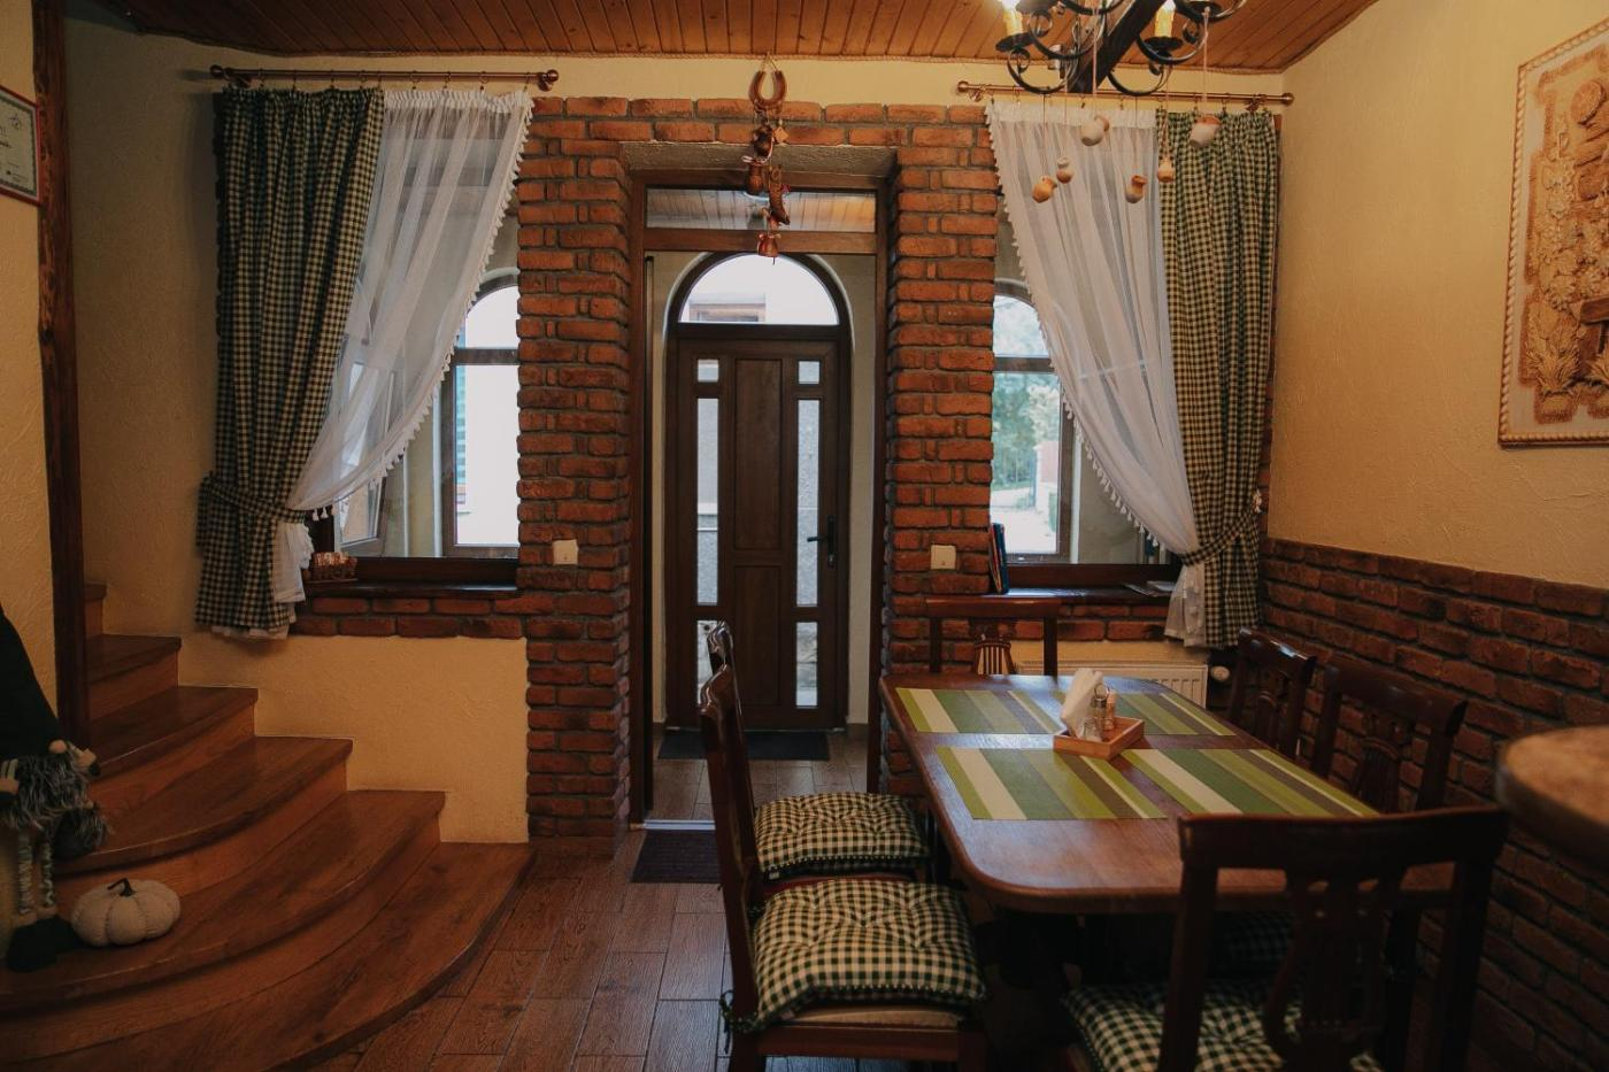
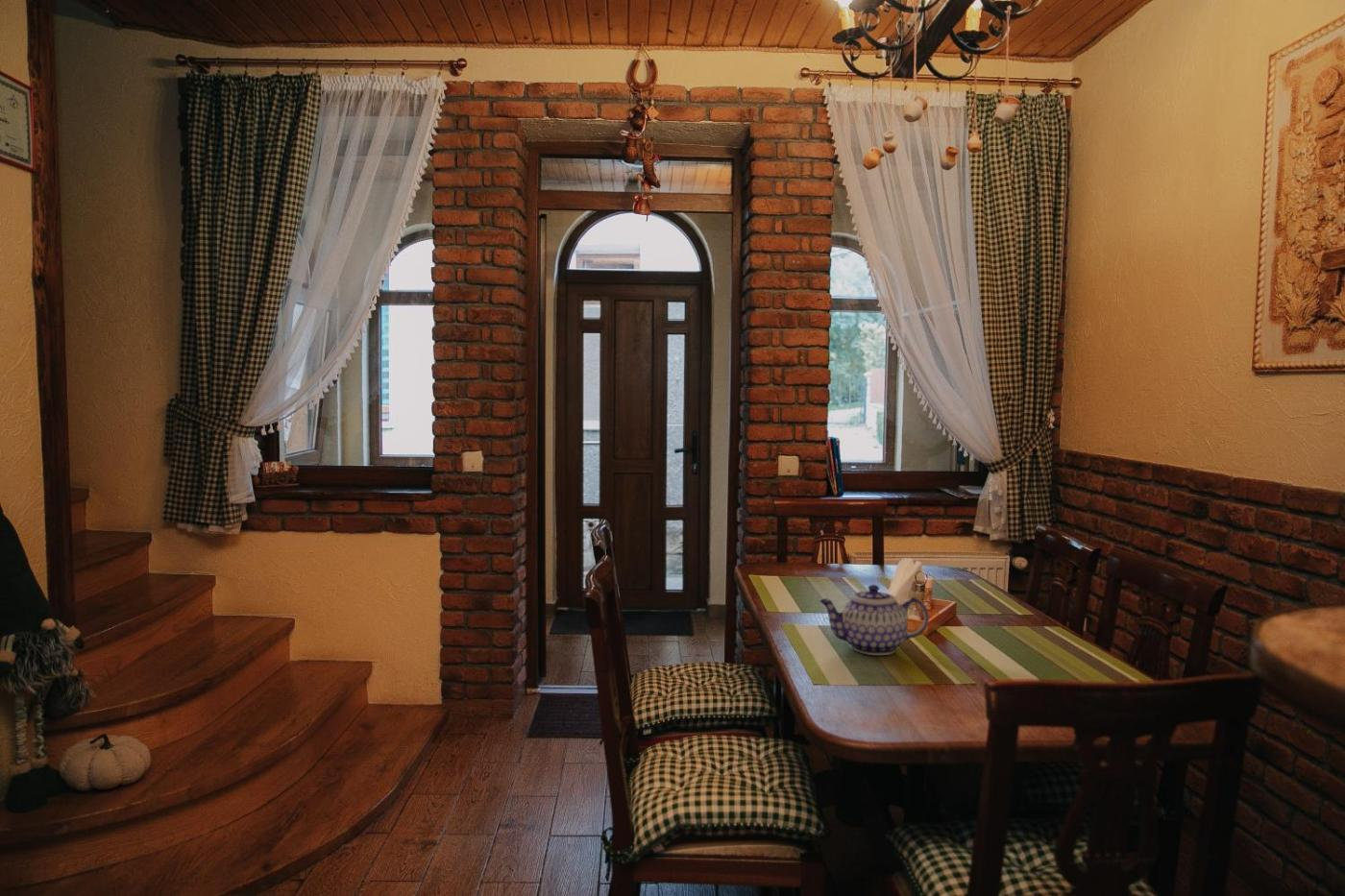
+ teapot [819,584,929,656]
